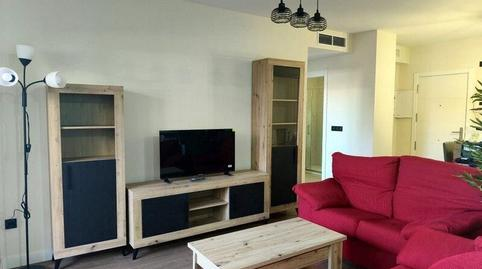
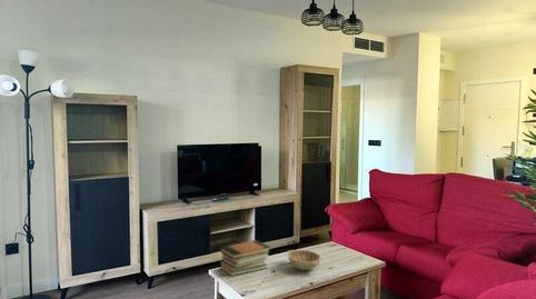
+ decorative bowl [287,249,321,271]
+ book stack [219,239,271,277]
